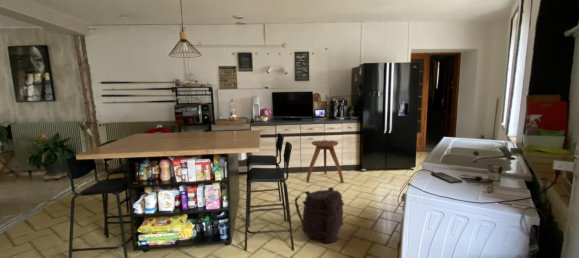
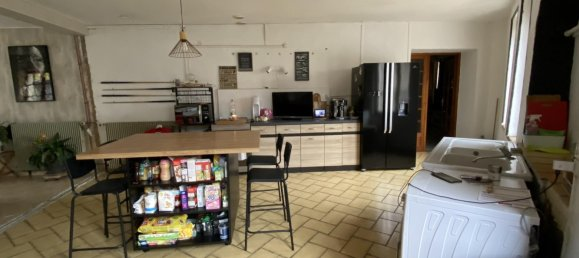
- backpack [294,186,345,244]
- stool [305,139,345,184]
